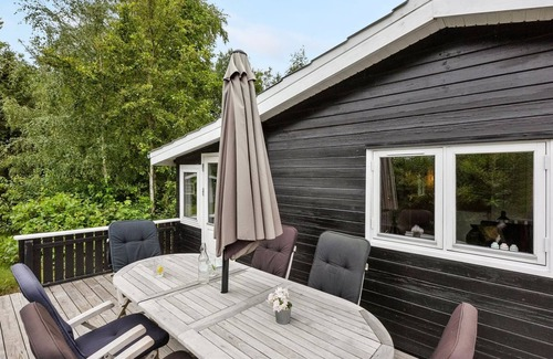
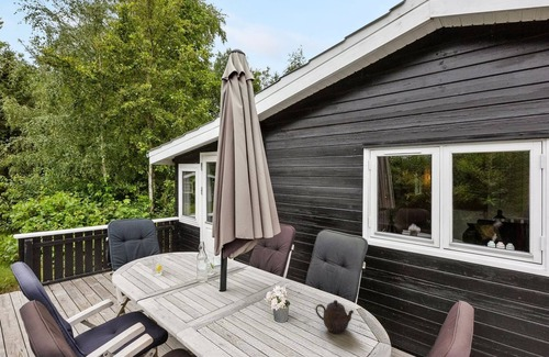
+ teapot [314,299,355,335]
